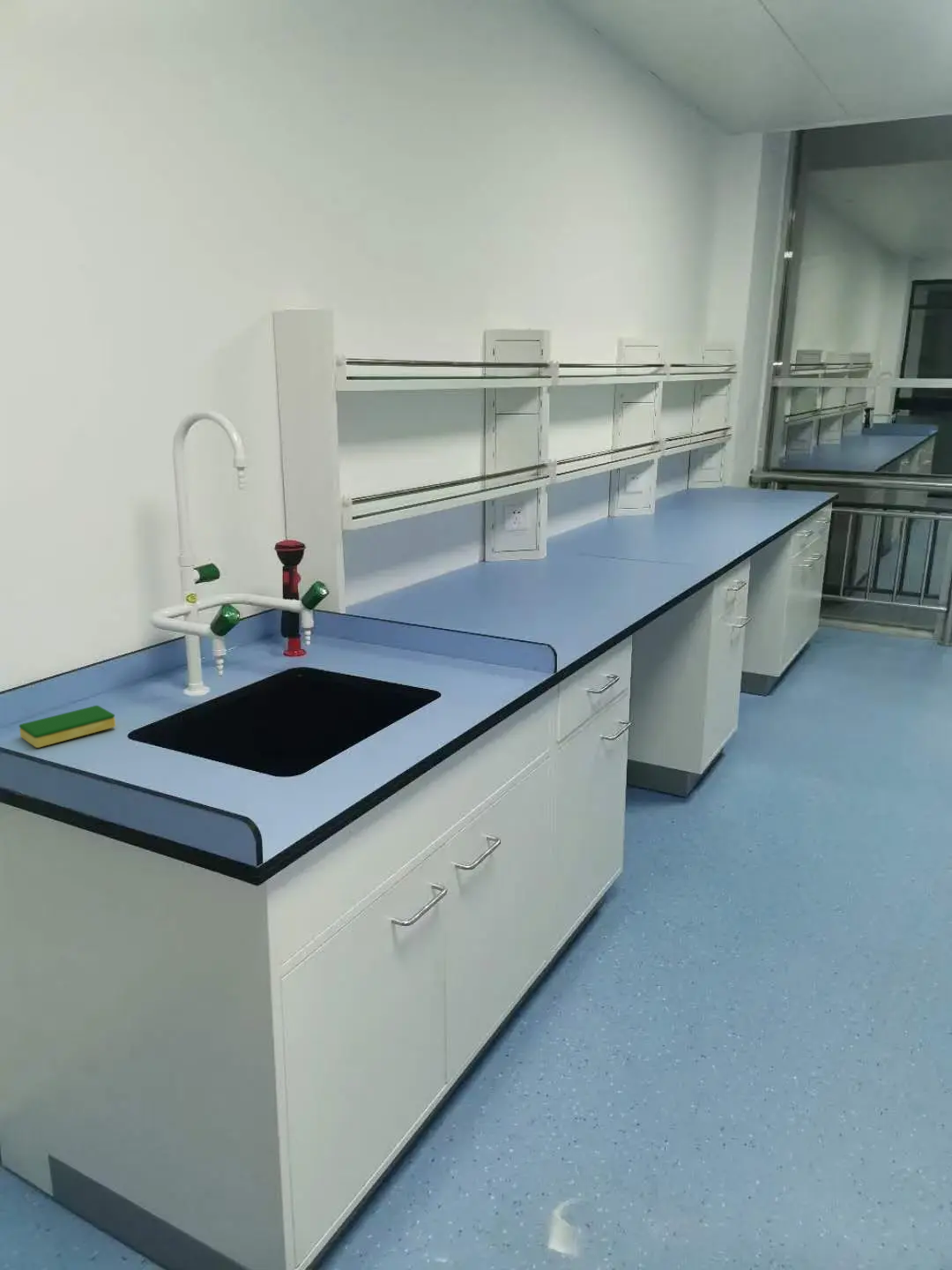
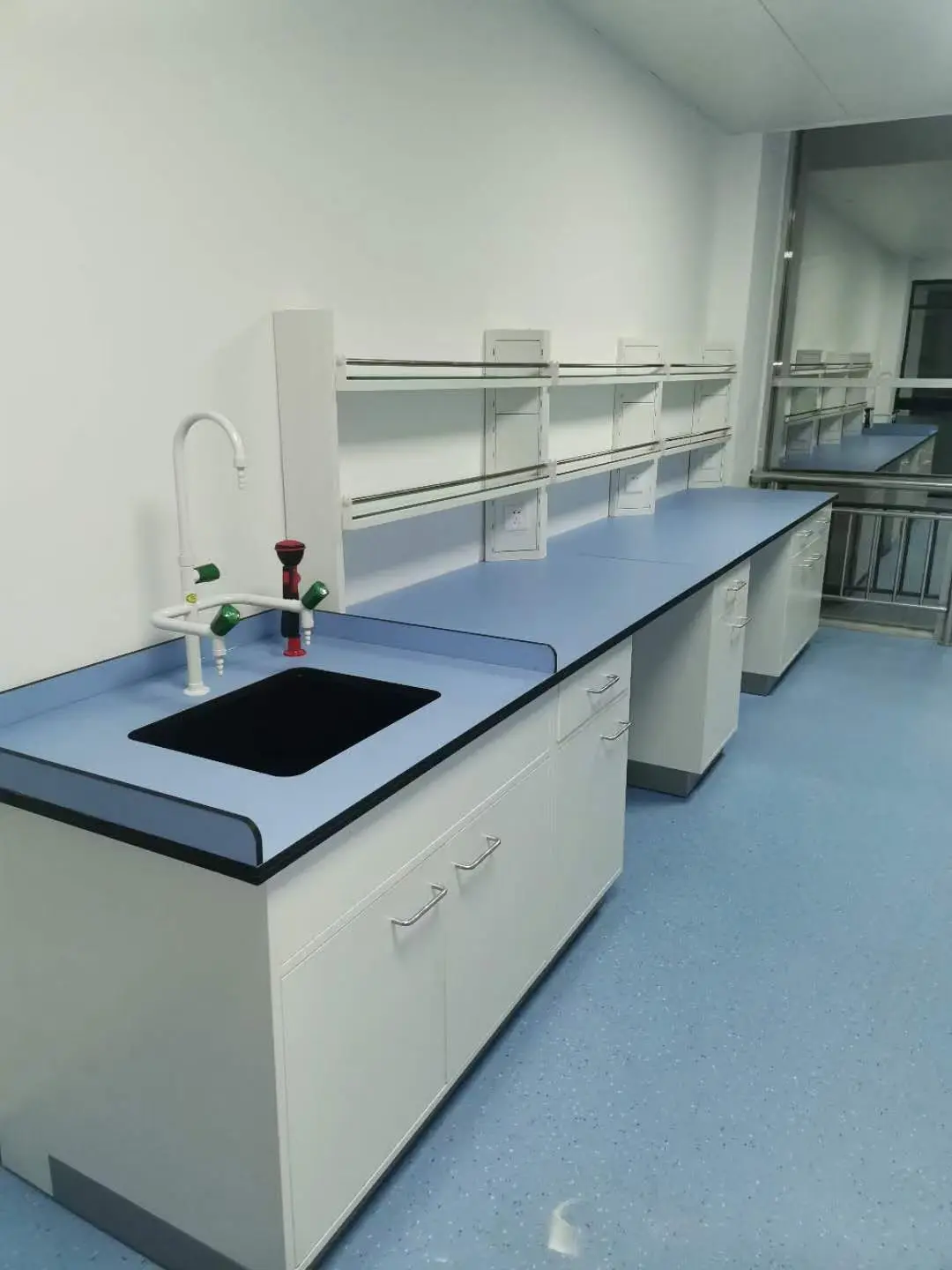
- dish sponge [19,705,116,749]
